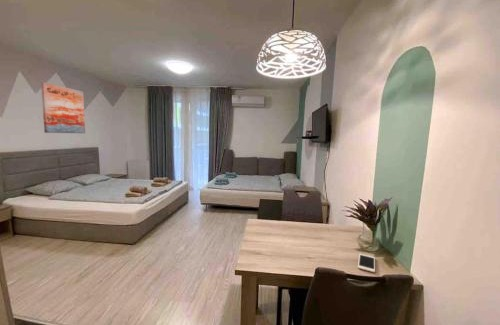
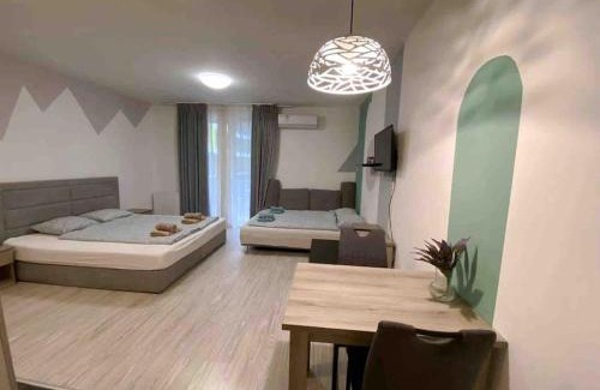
- cell phone [357,253,376,273]
- wall art [40,81,86,134]
